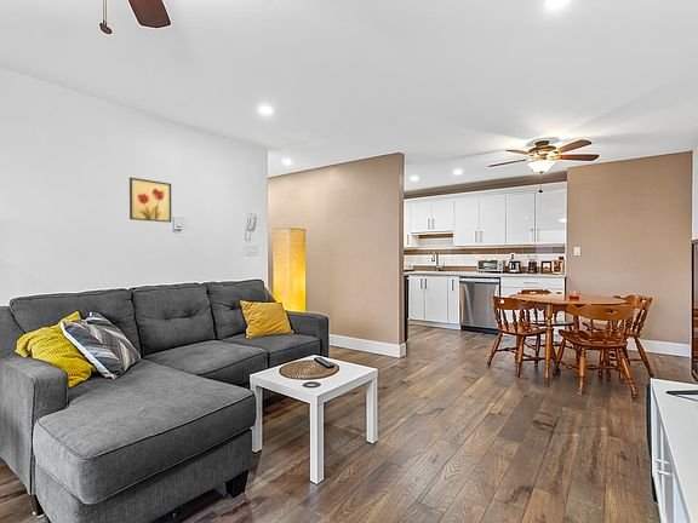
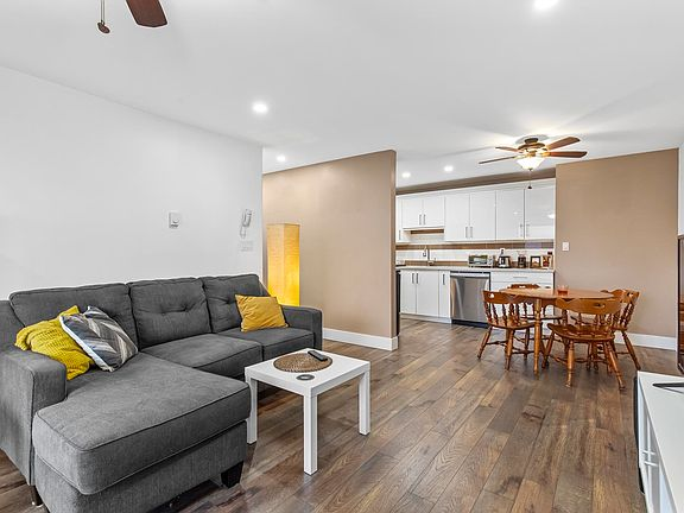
- wall art [128,177,172,224]
